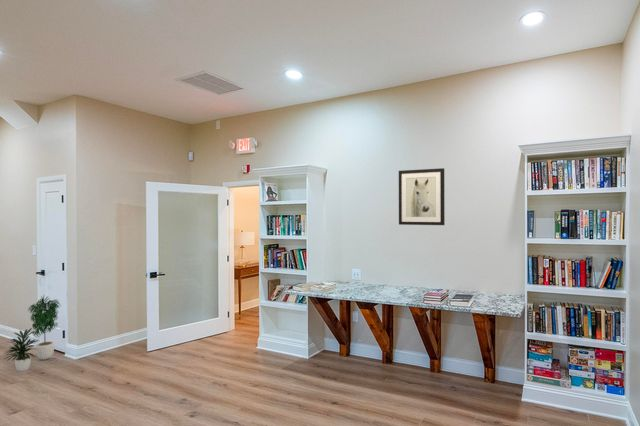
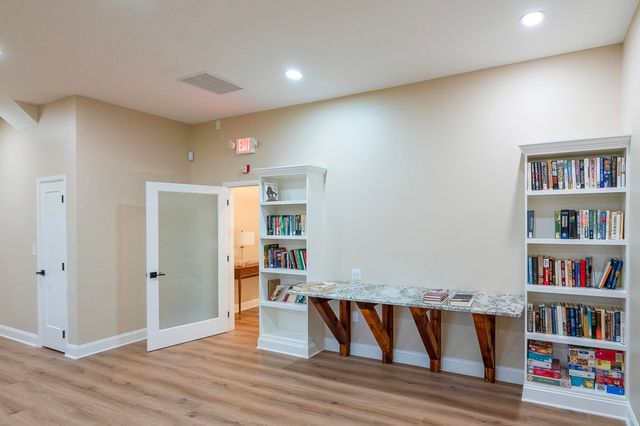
- wall art [398,167,446,226]
- potted plant [2,295,62,372]
